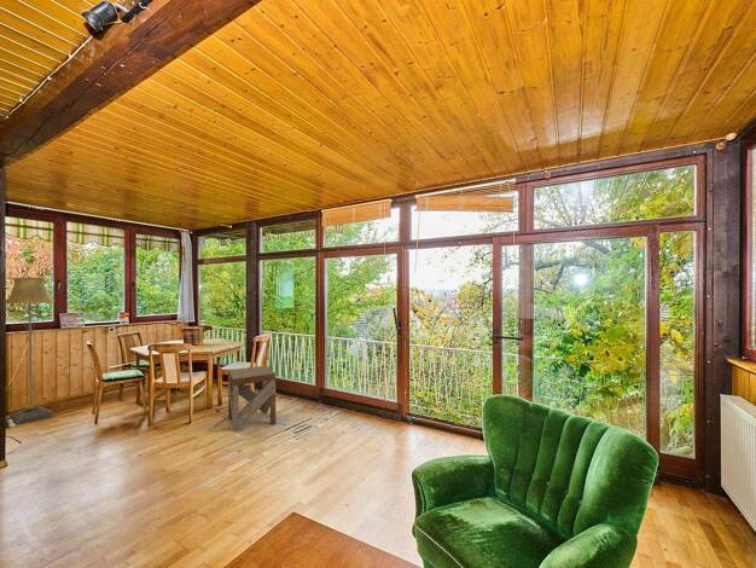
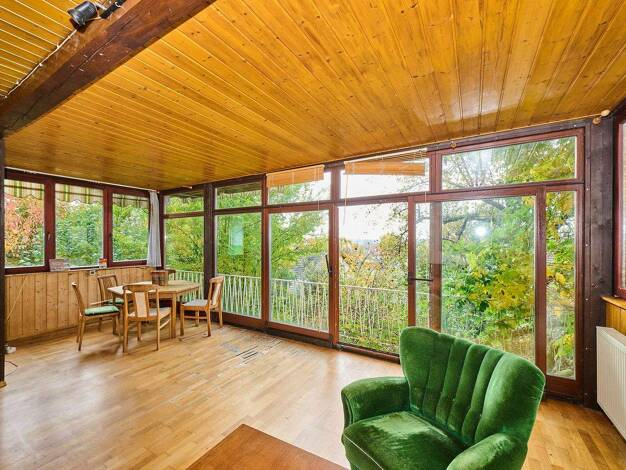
- side table [227,364,277,433]
- floor lamp [5,277,56,427]
